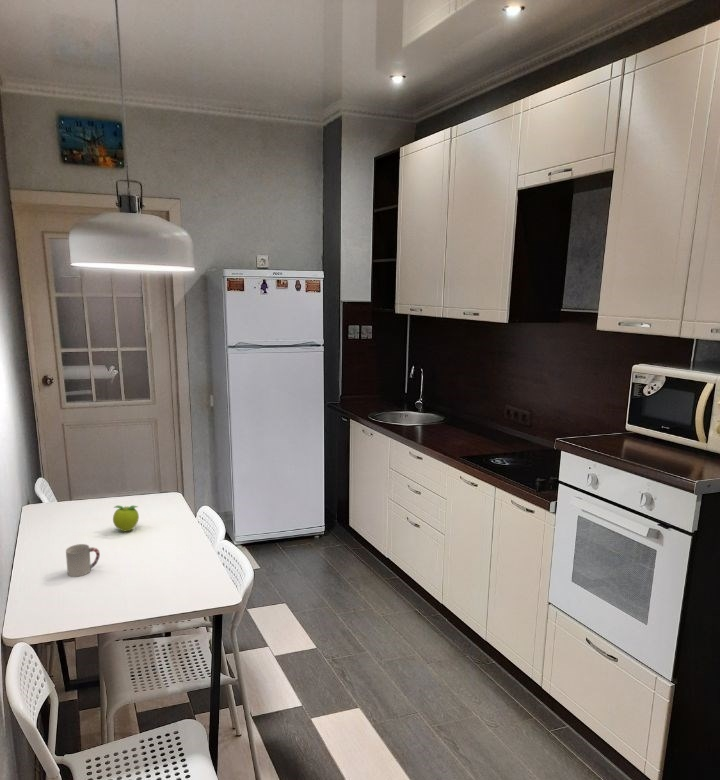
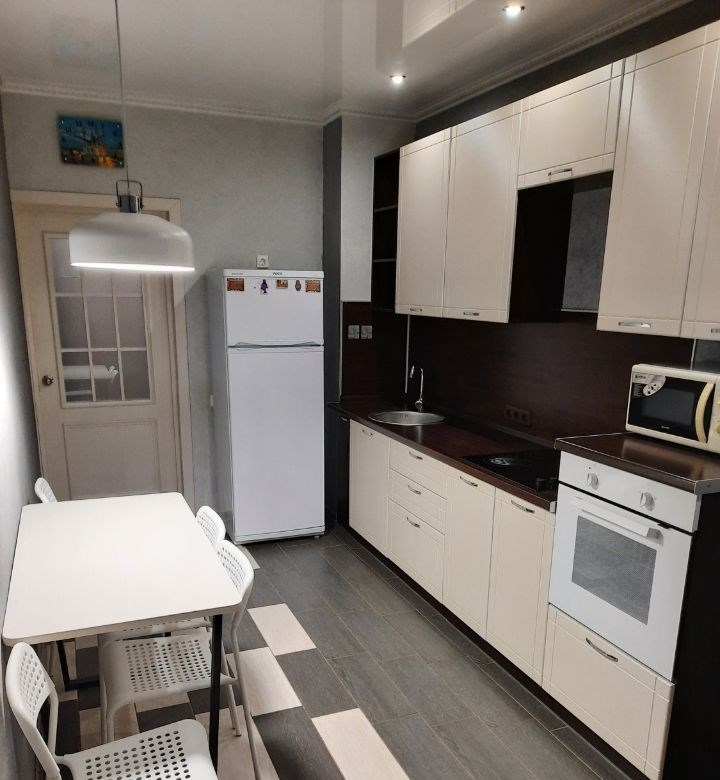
- fruit [112,505,140,532]
- cup [65,543,101,578]
